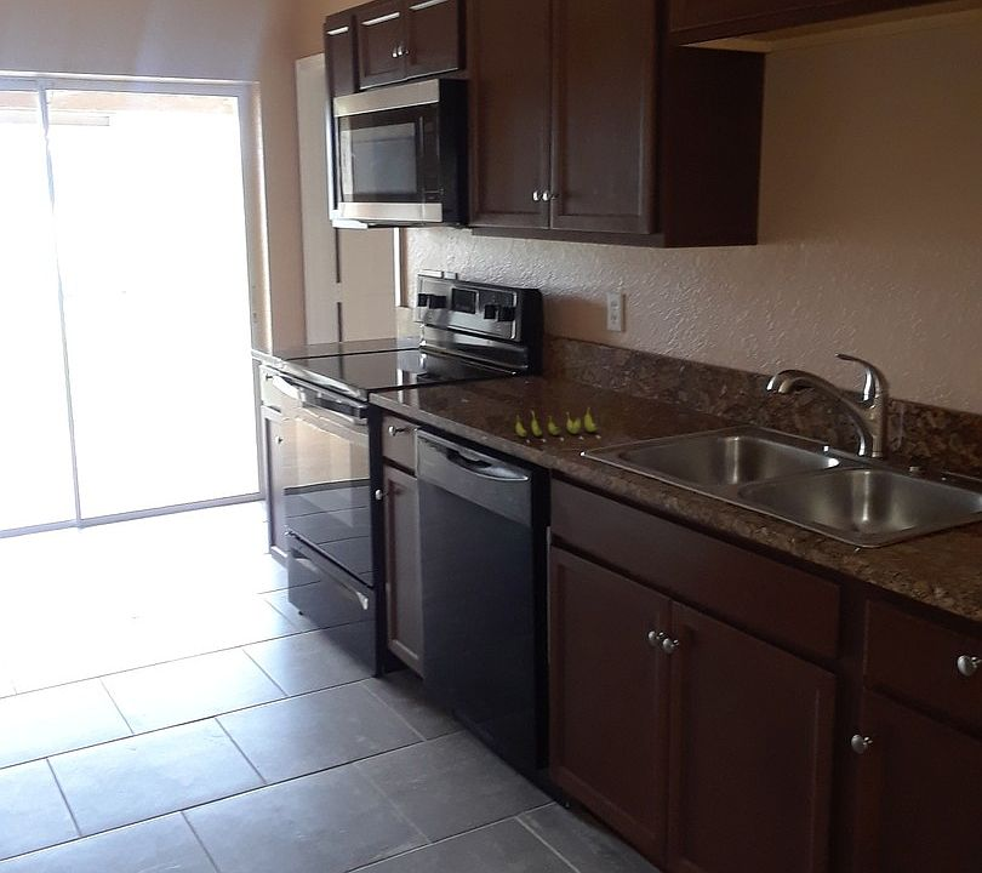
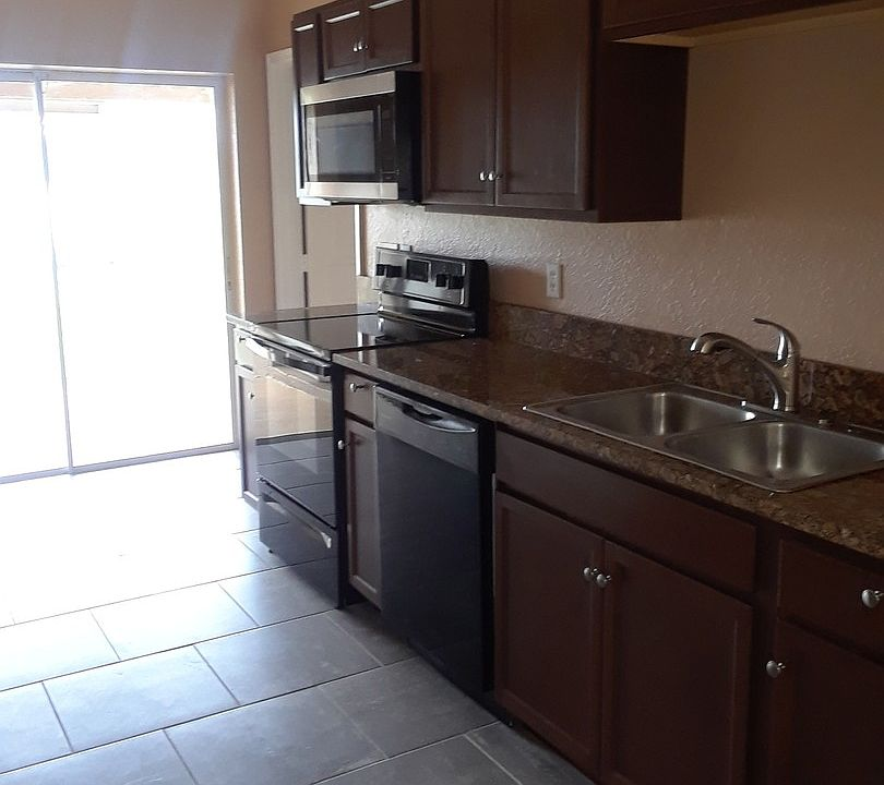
- banana [515,405,601,443]
